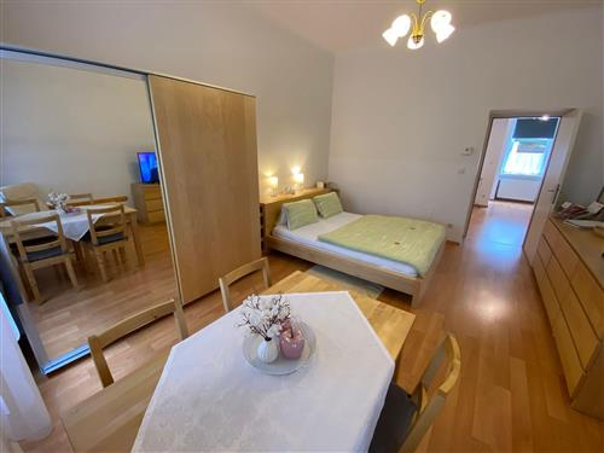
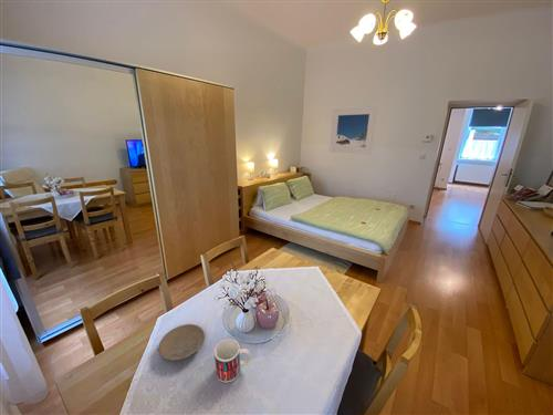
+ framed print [328,105,378,155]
+ plate [157,323,206,362]
+ mug [213,338,251,384]
